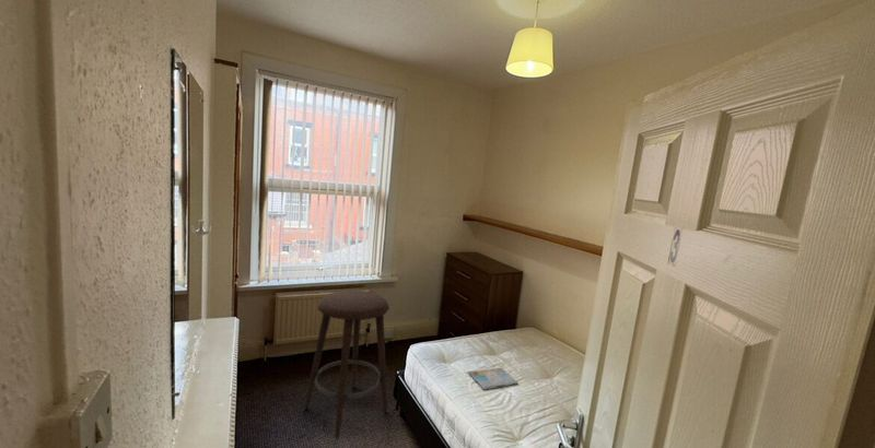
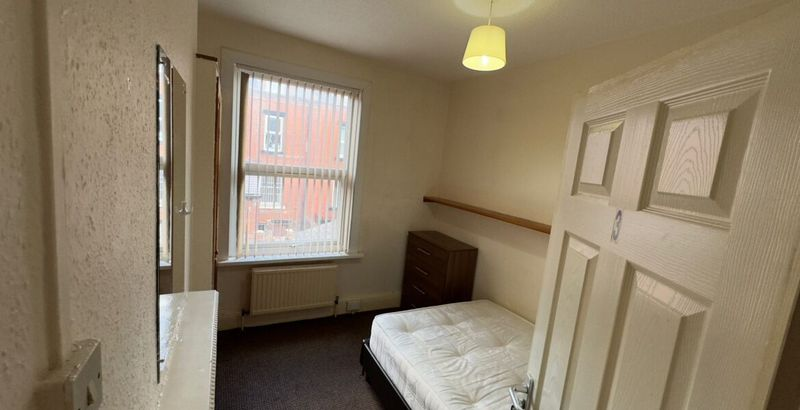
- stool [304,288,390,440]
- book [467,367,518,391]
